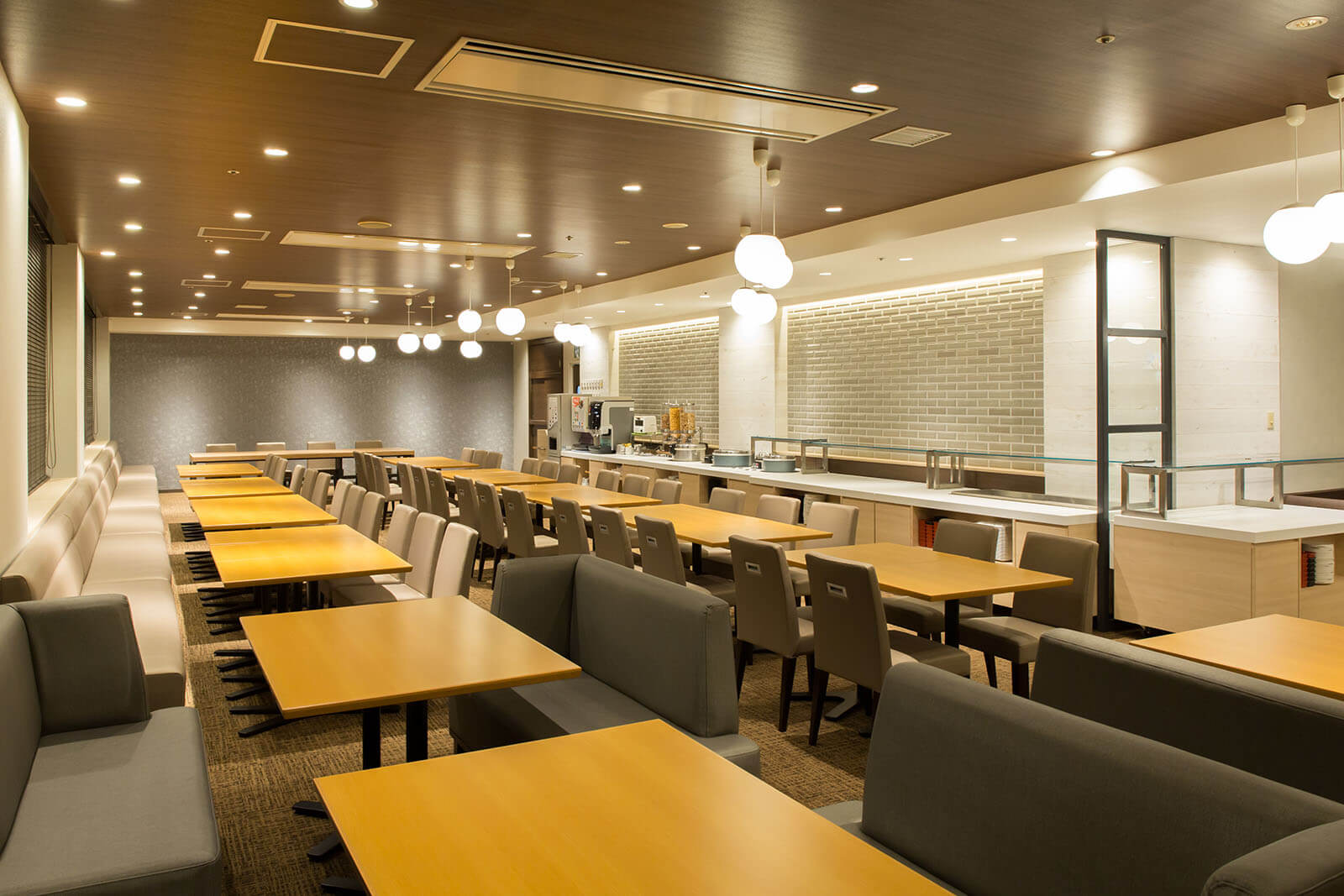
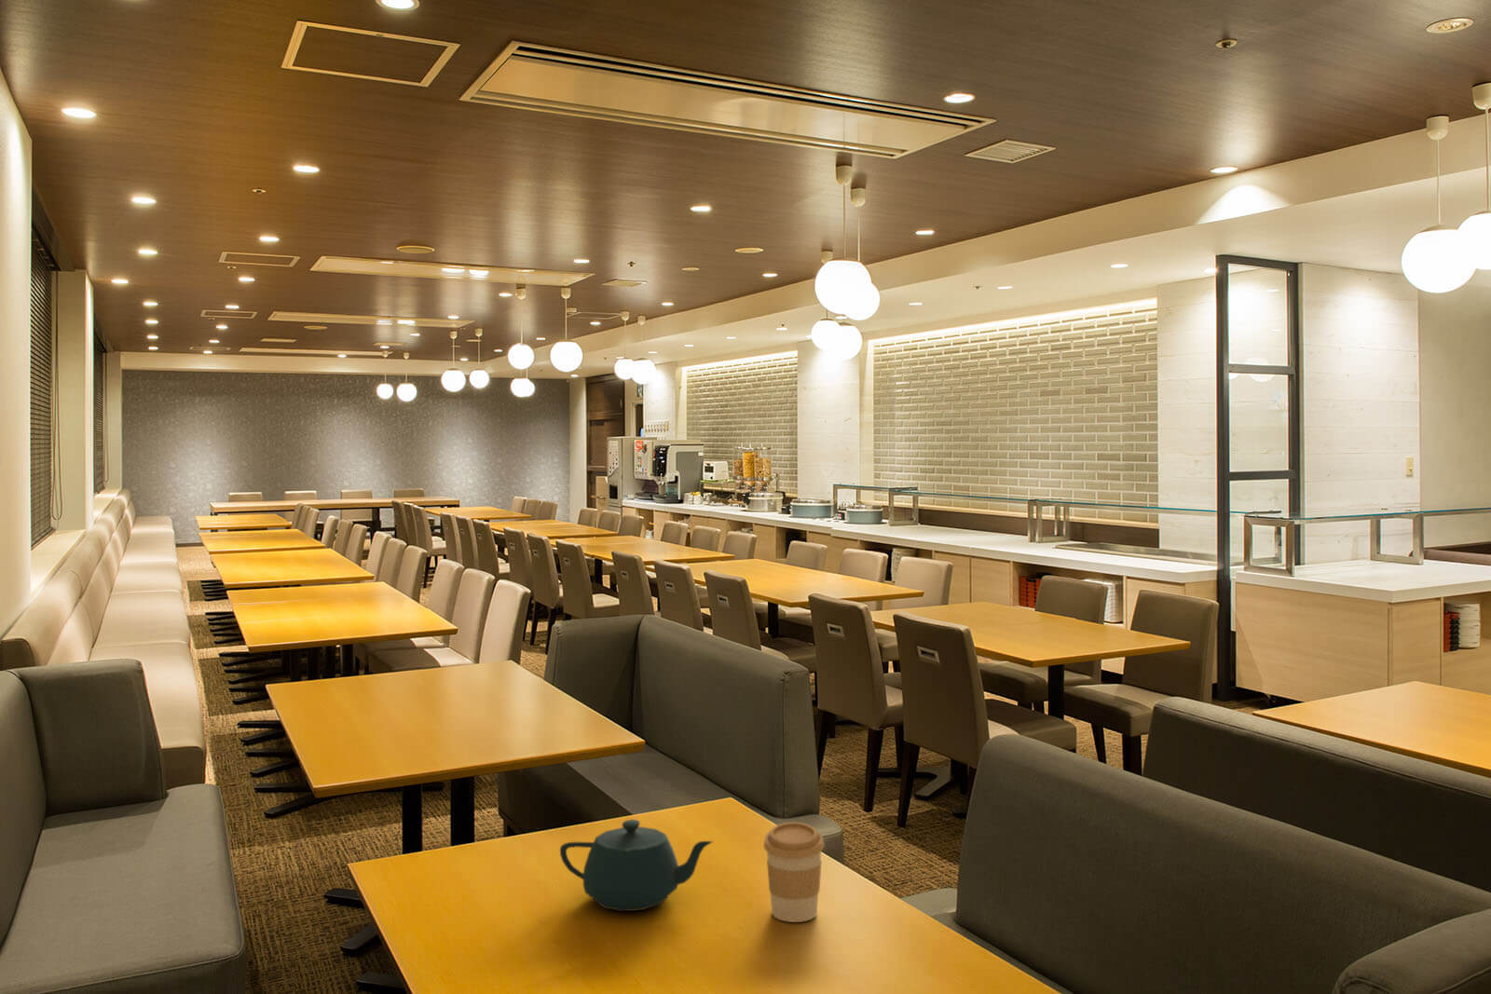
+ teapot [559,819,713,912]
+ coffee cup [763,822,825,923]
